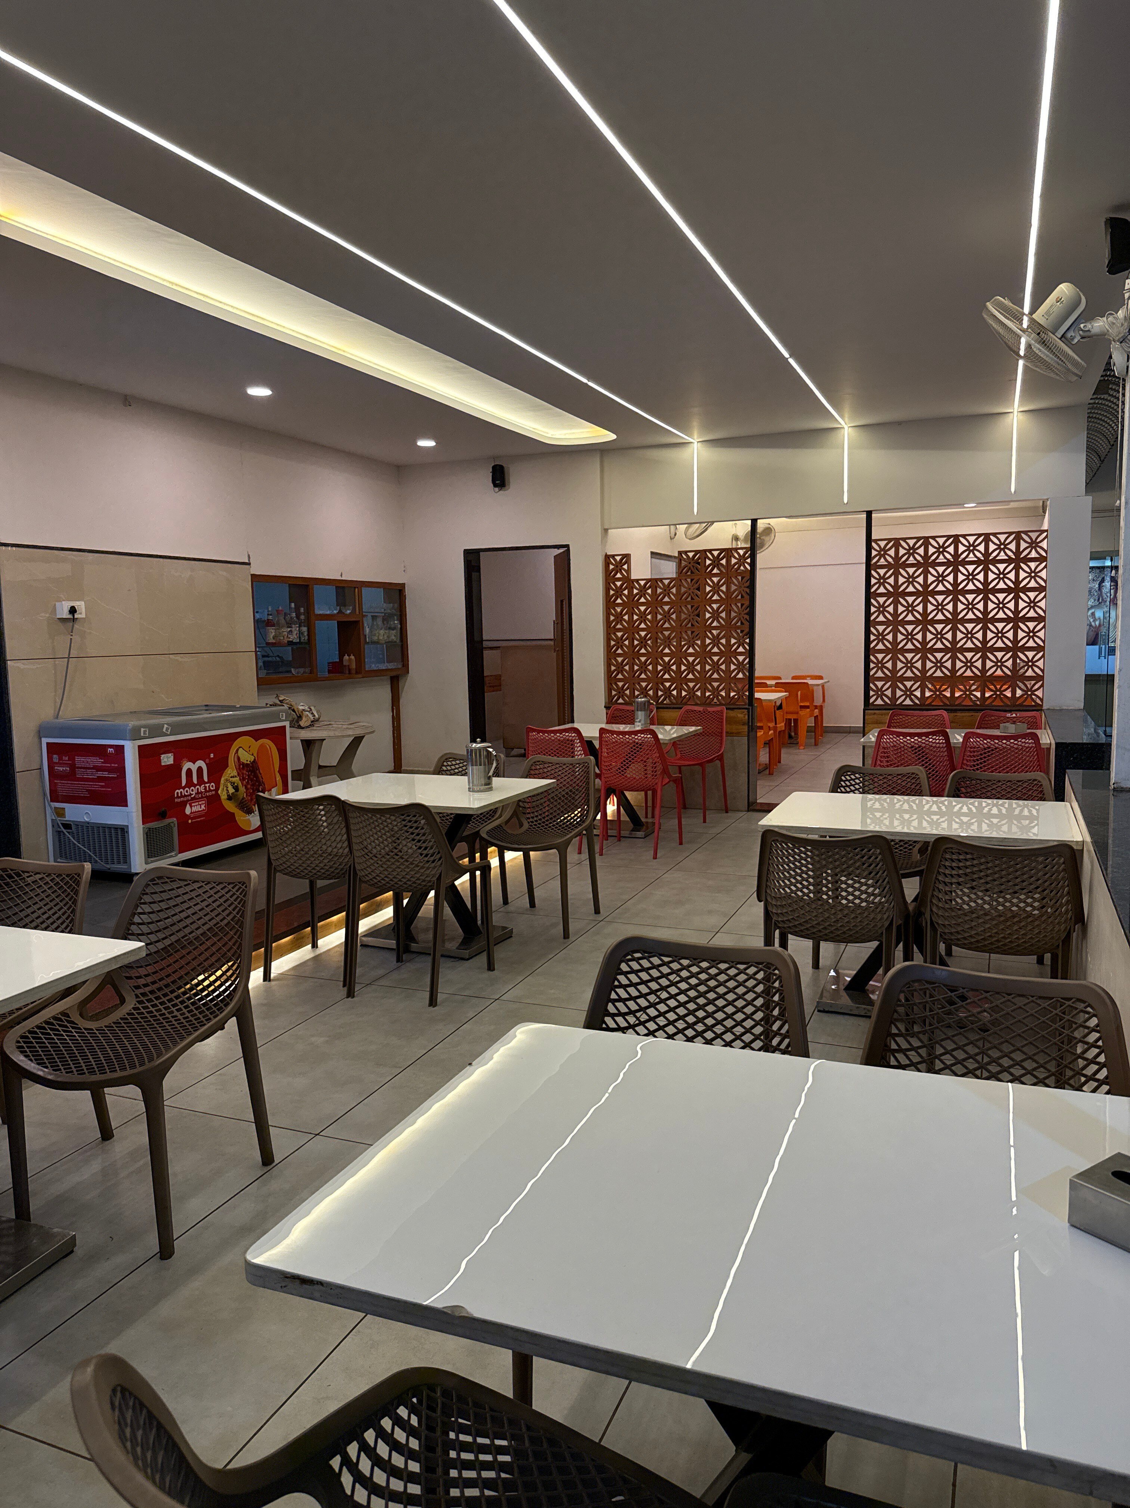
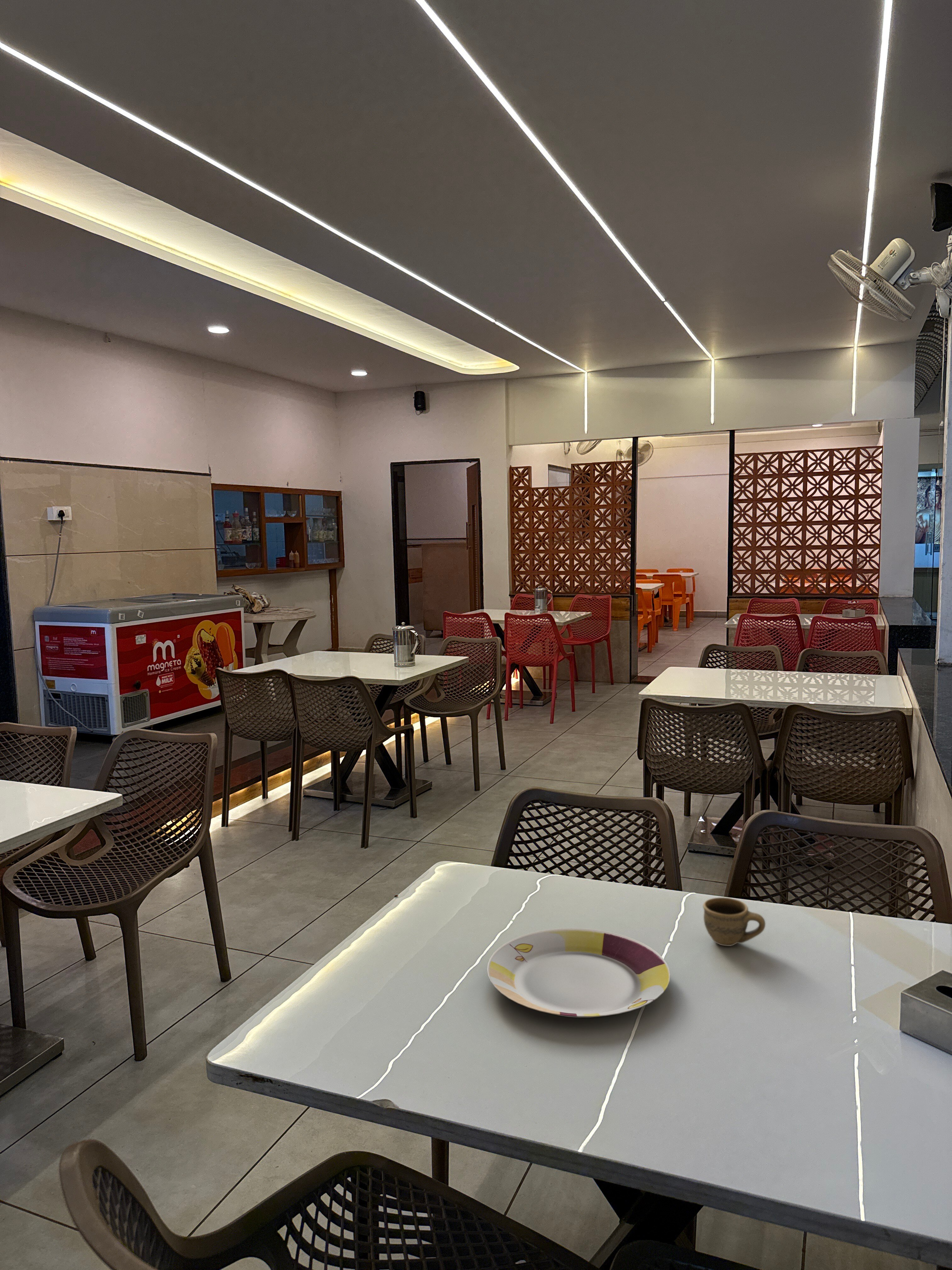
+ cup [703,897,766,947]
+ plate [487,928,671,1018]
